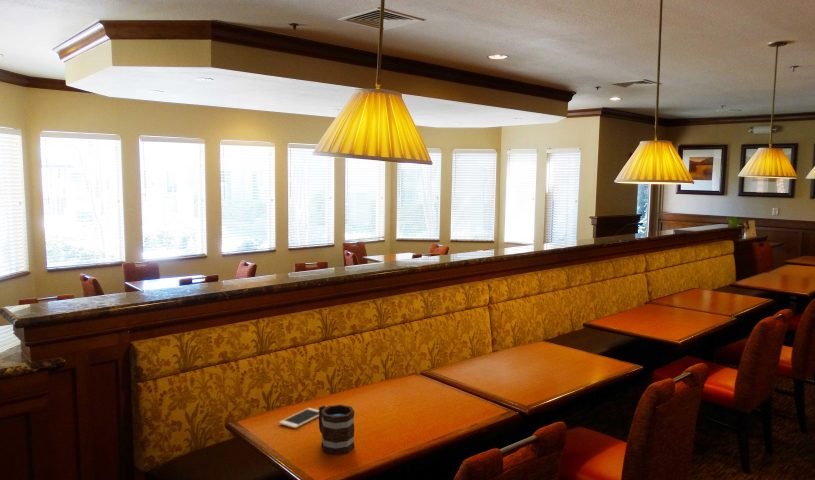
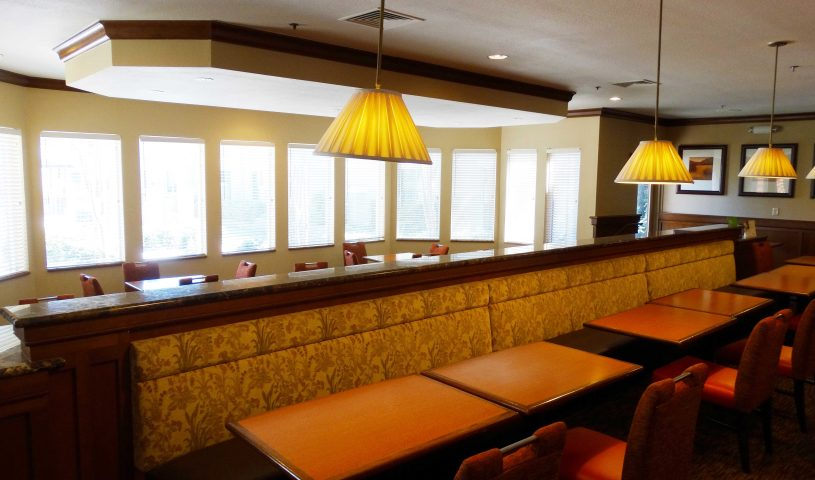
- cell phone [278,407,319,429]
- mug [318,404,355,456]
